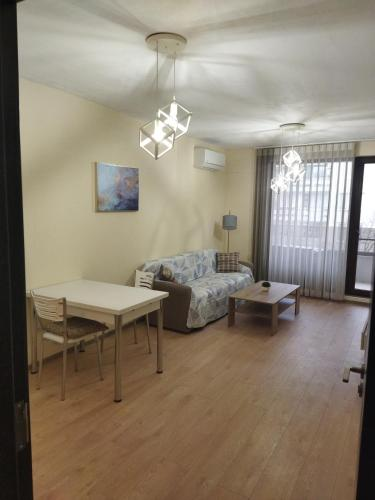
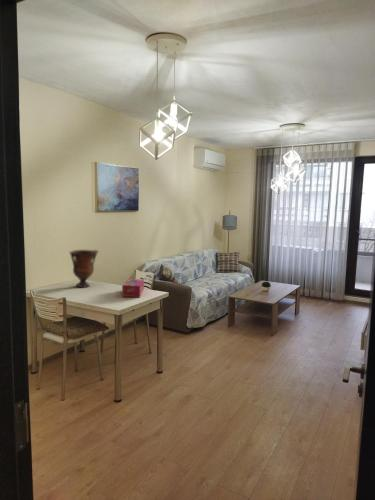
+ vase [68,249,100,288]
+ tissue box [121,278,145,298]
